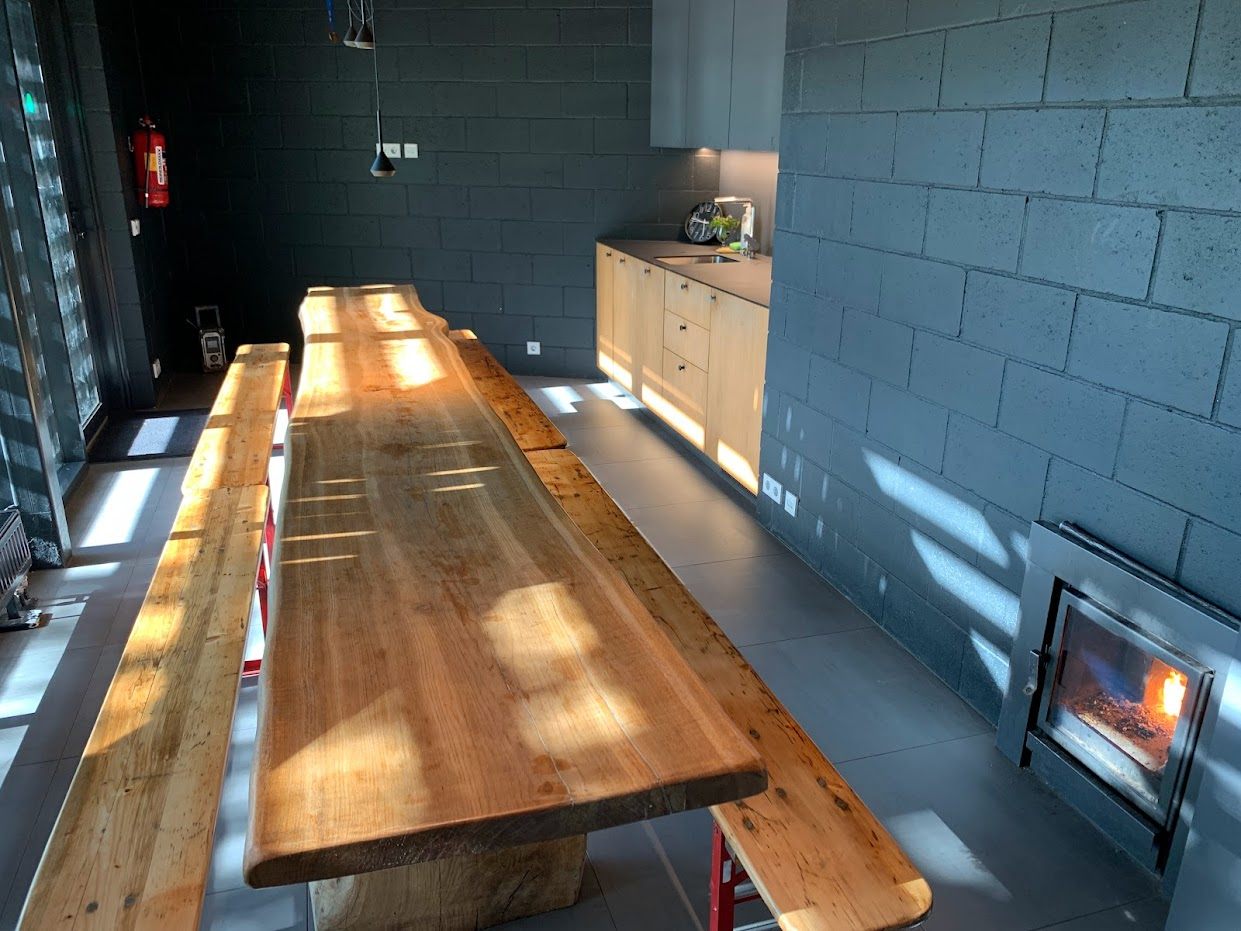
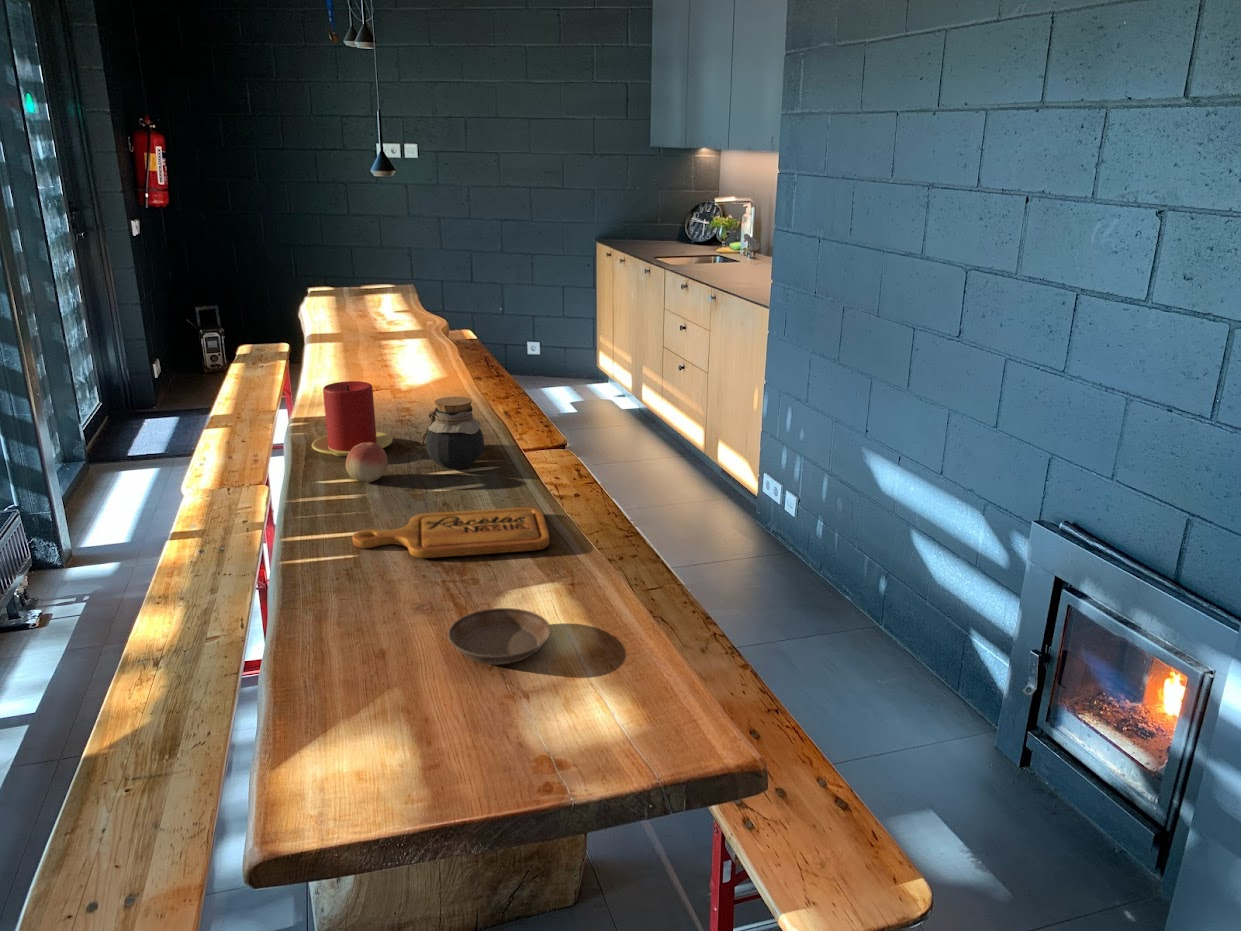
+ candle [311,380,393,457]
+ jar [420,396,485,470]
+ saucer [447,607,552,665]
+ cutting board [351,506,550,559]
+ fruit [345,442,388,483]
